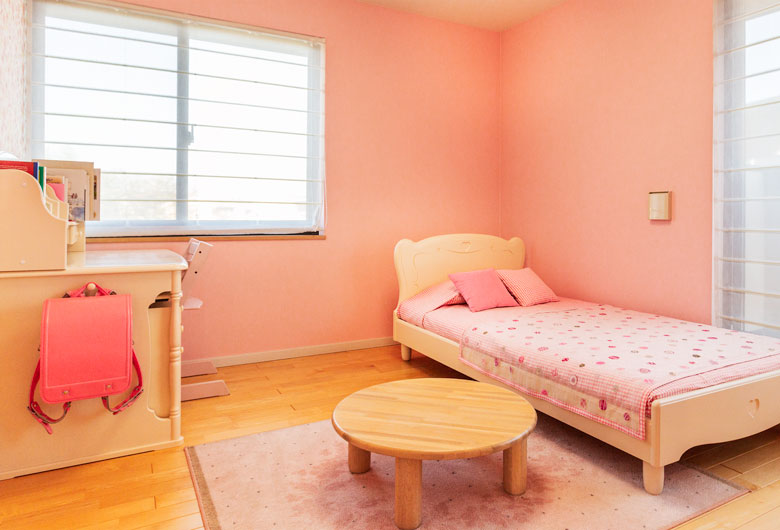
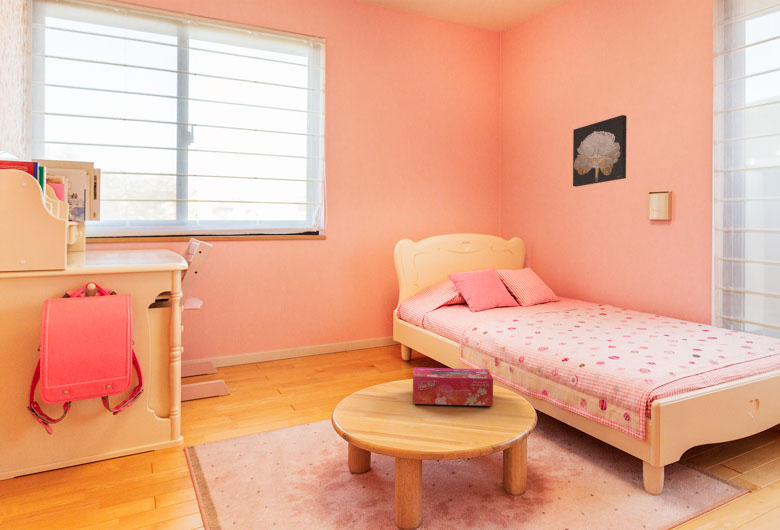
+ tissue box [412,367,494,407]
+ wall art [572,114,628,188]
